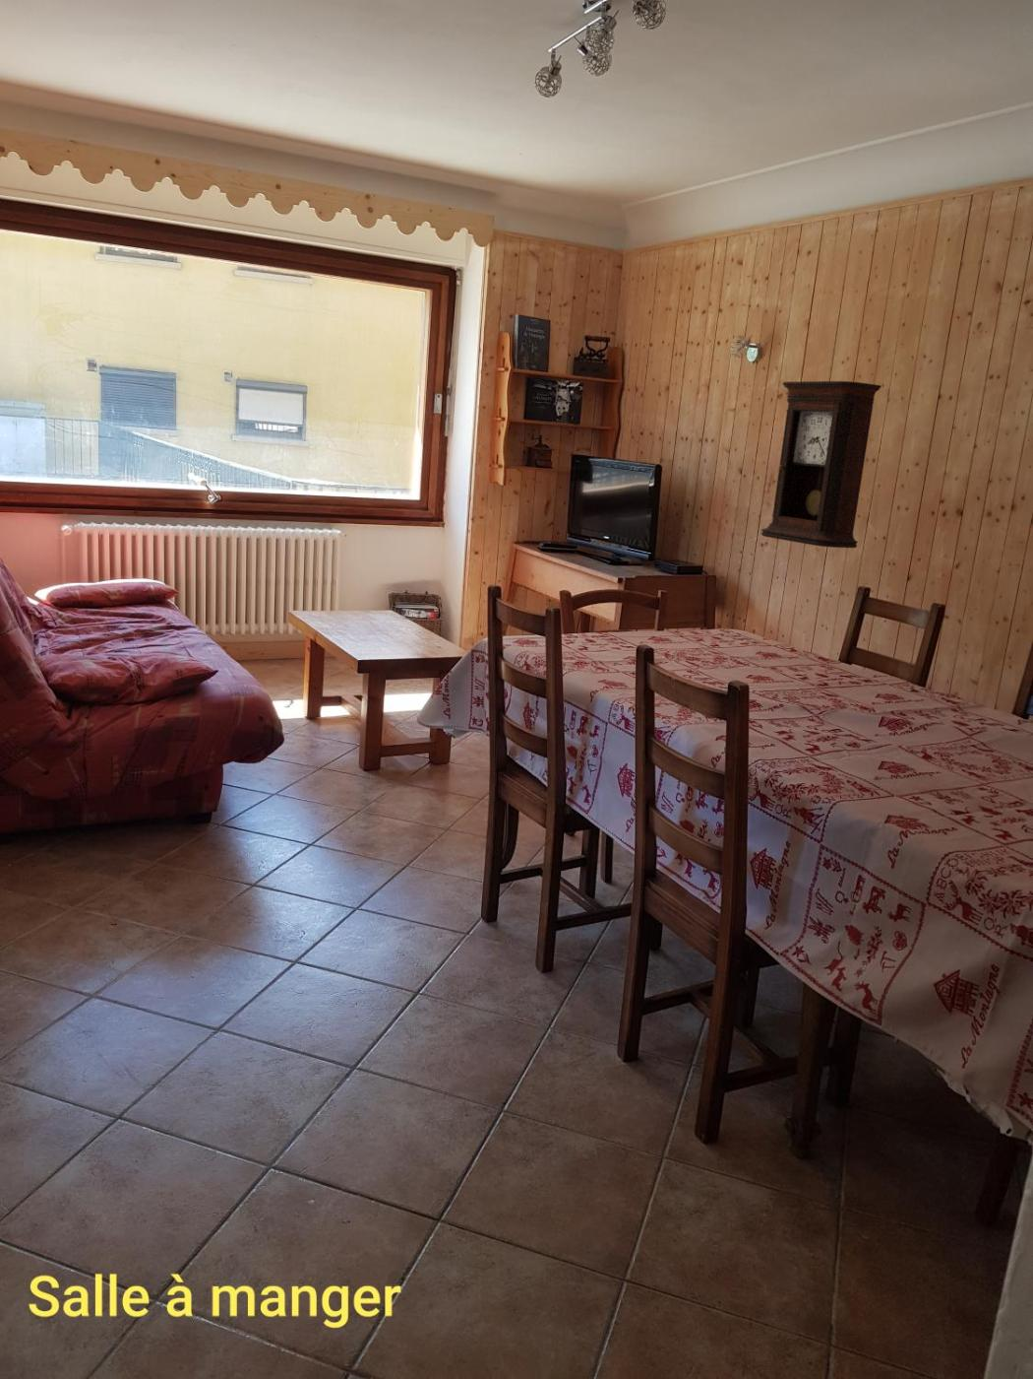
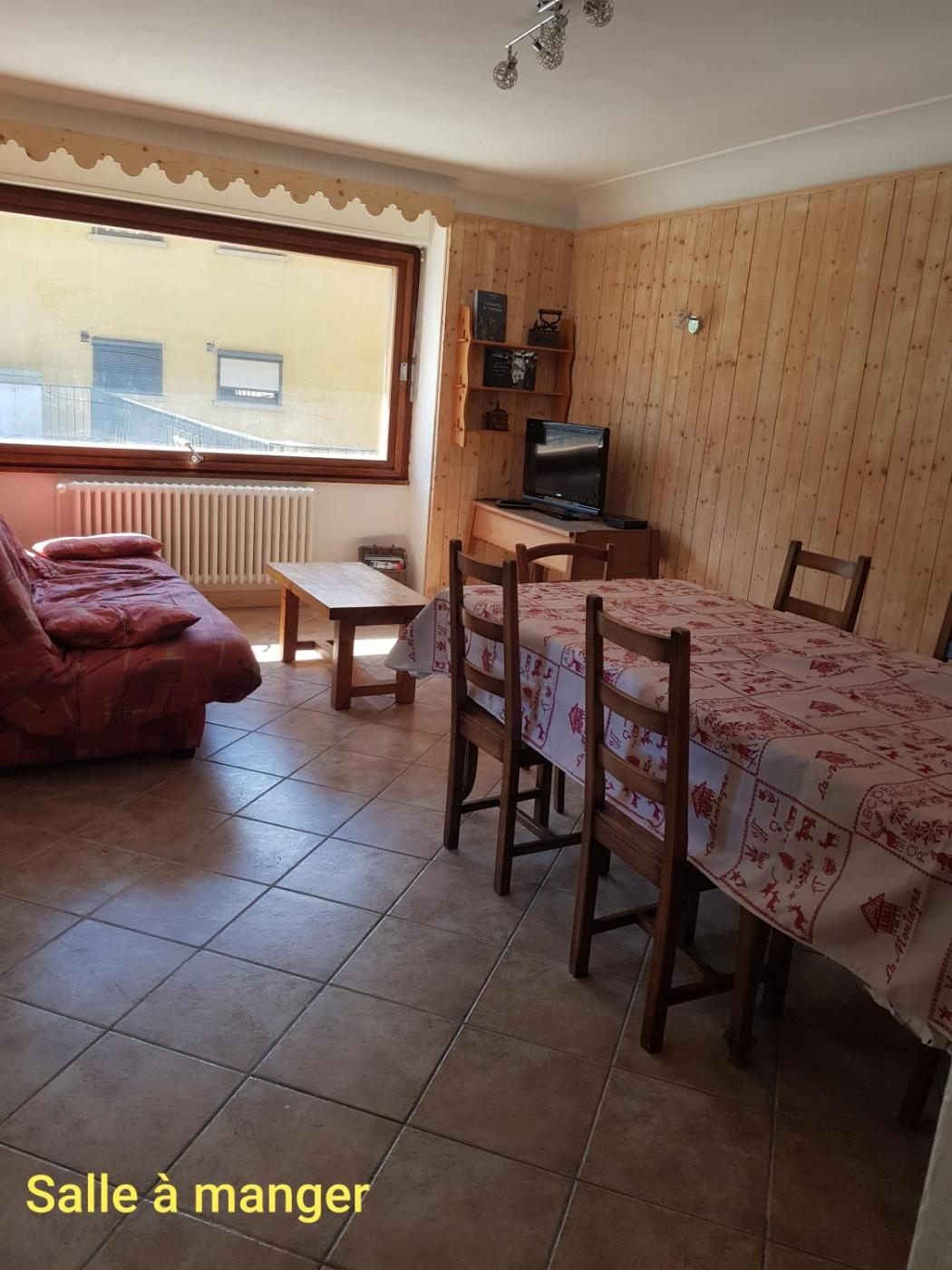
- pendulum clock [760,380,882,548]
